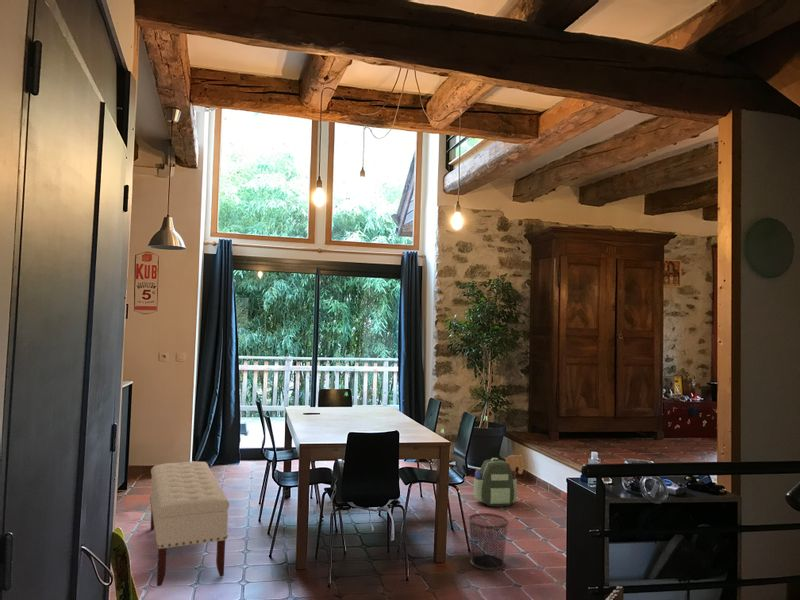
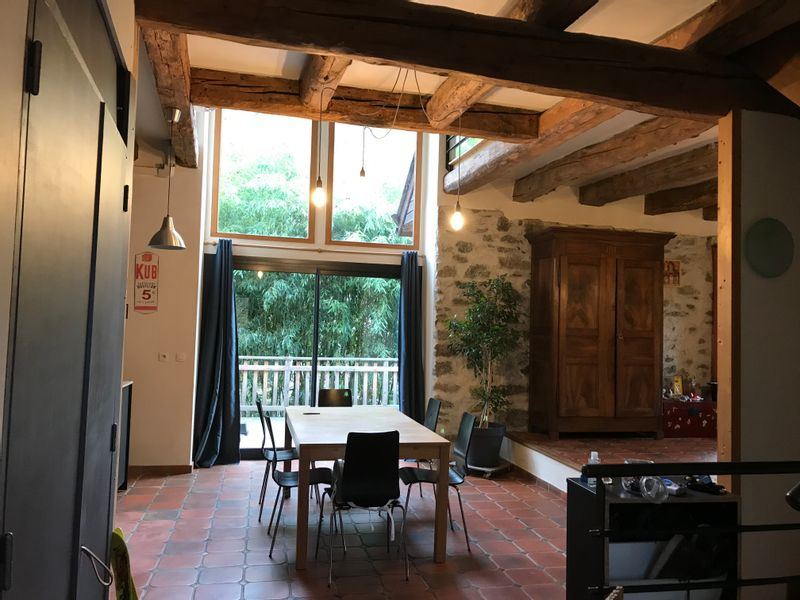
- backpack [473,454,525,508]
- waste bin [467,512,510,571]
- bench [149,461,230,587]
